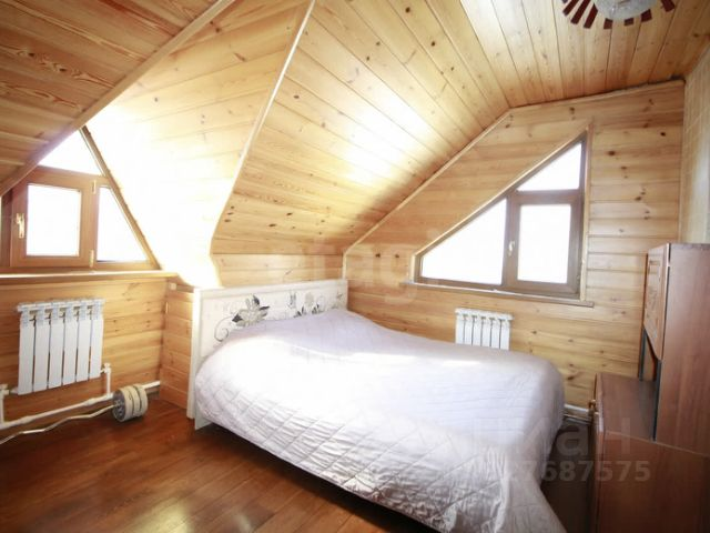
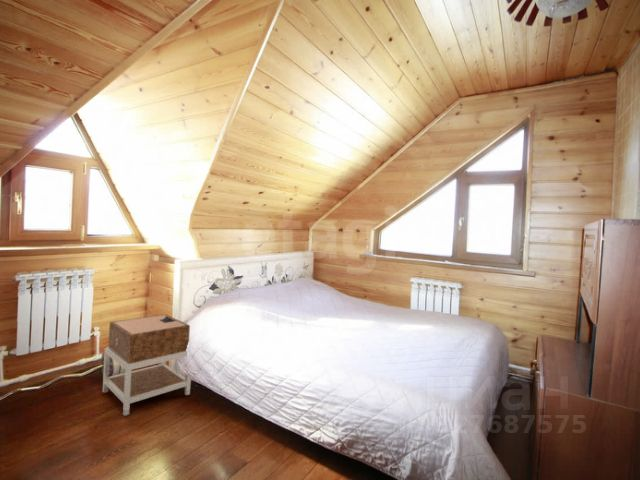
+ nightstand [102,313,192,417]
